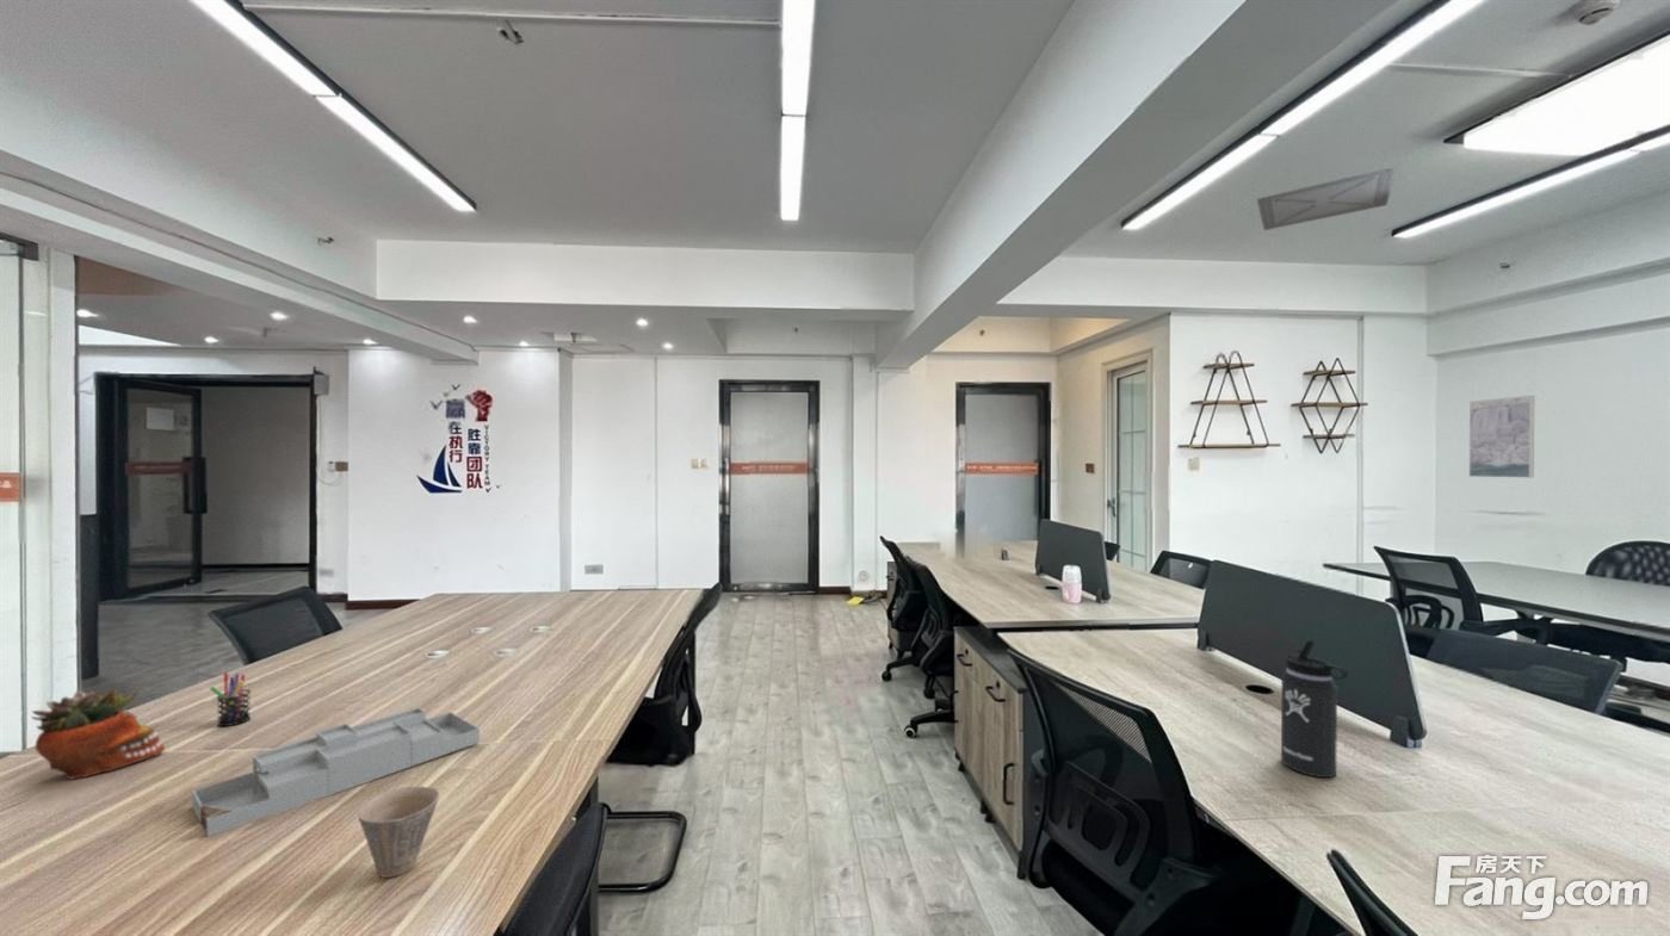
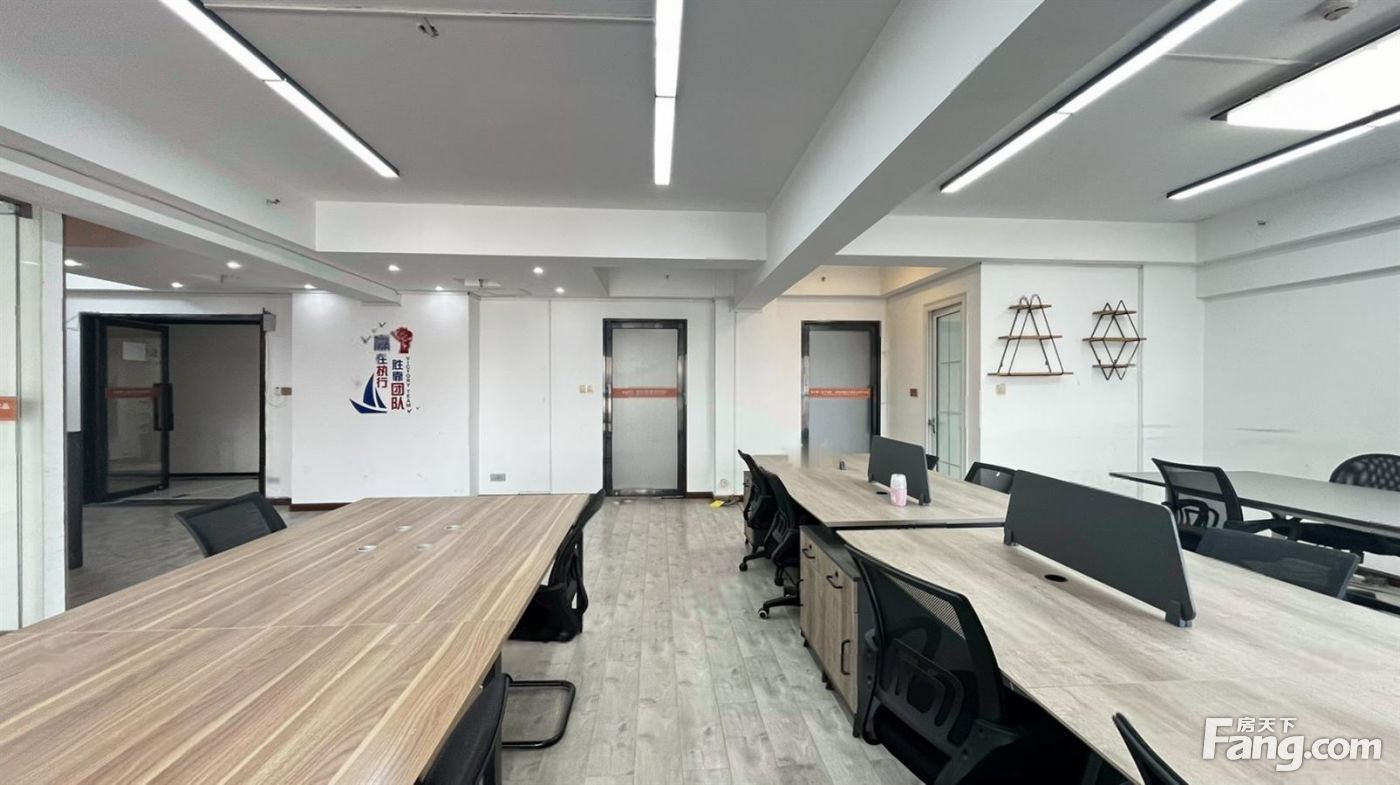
- succulent planter [30,688,166,781]
- thermos bottle [1280,639,1350,779]
- cup [357,786,440,879]
- desk organizer [191,706,481,838]
- ceiling vent [1256,165,1398,231]
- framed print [1468,395,1535,479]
- pen holder [209,671,252,727]
